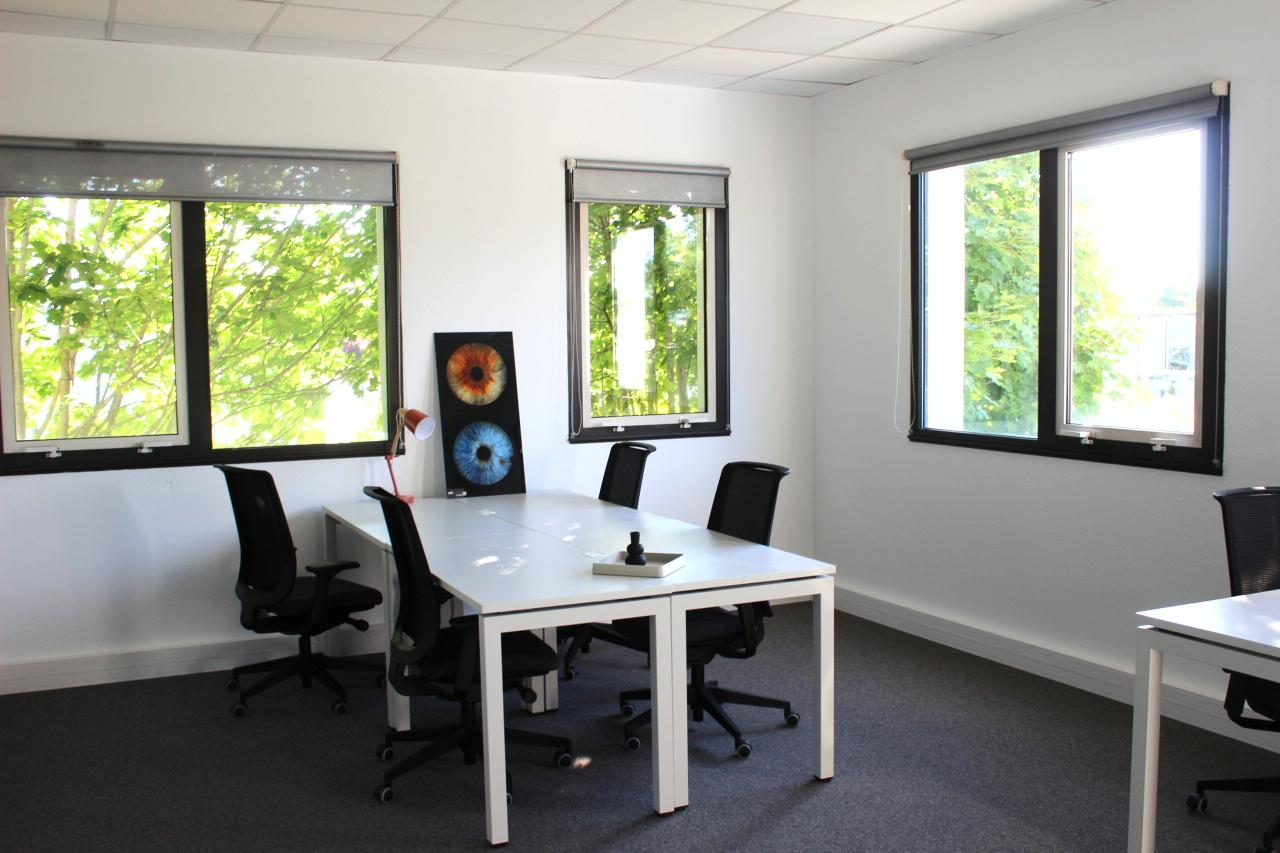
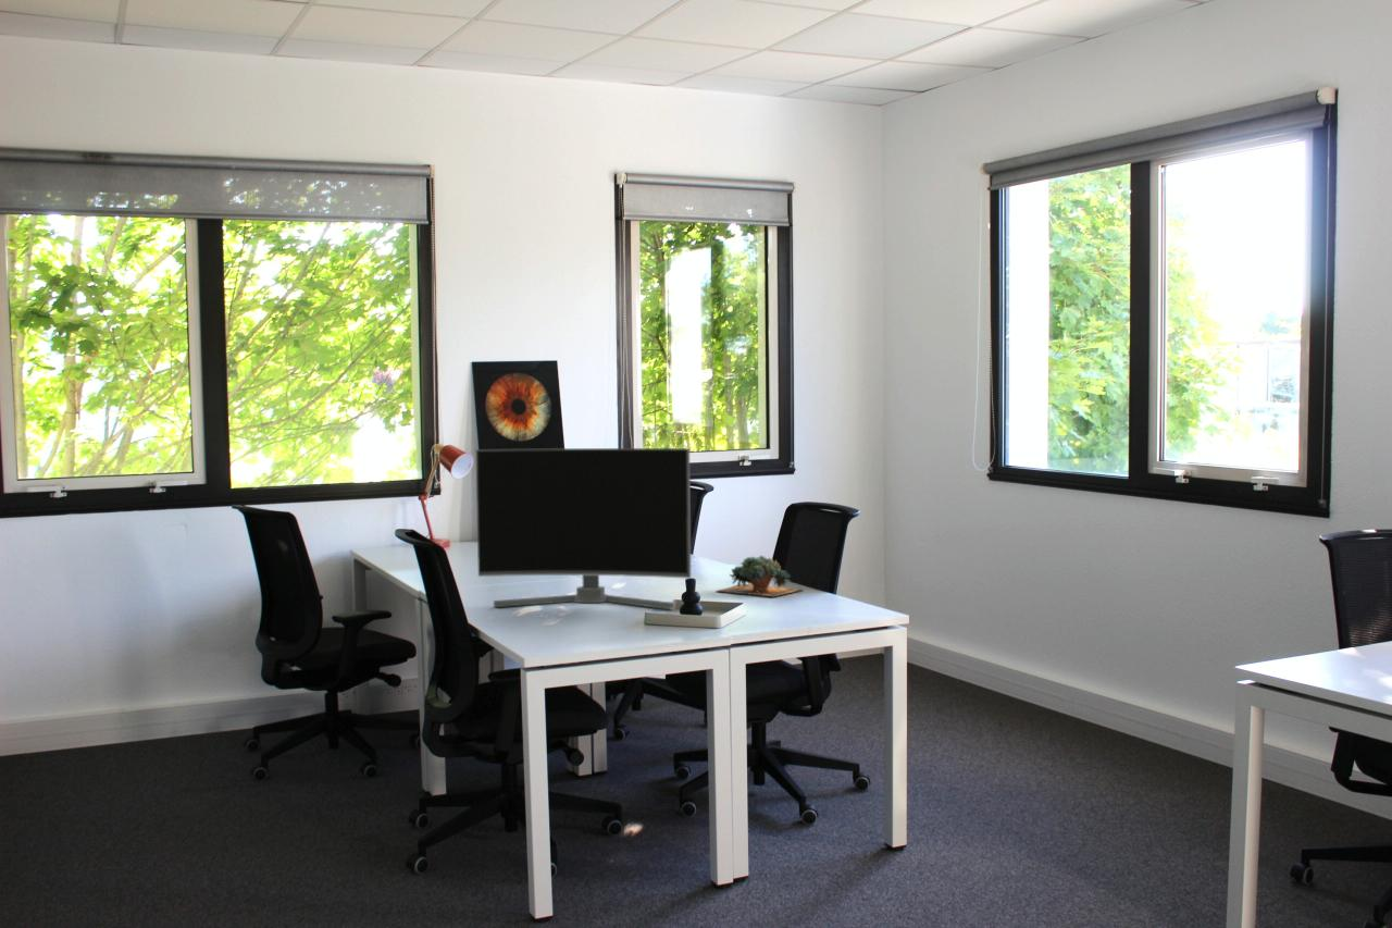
+ computer monitor [475,447,692,610]
+ succulent plant [714,554,804,597]
